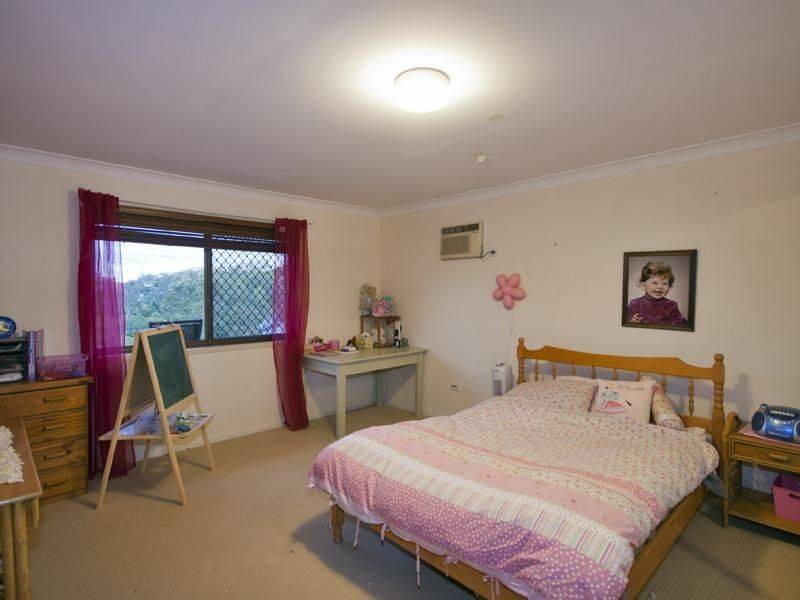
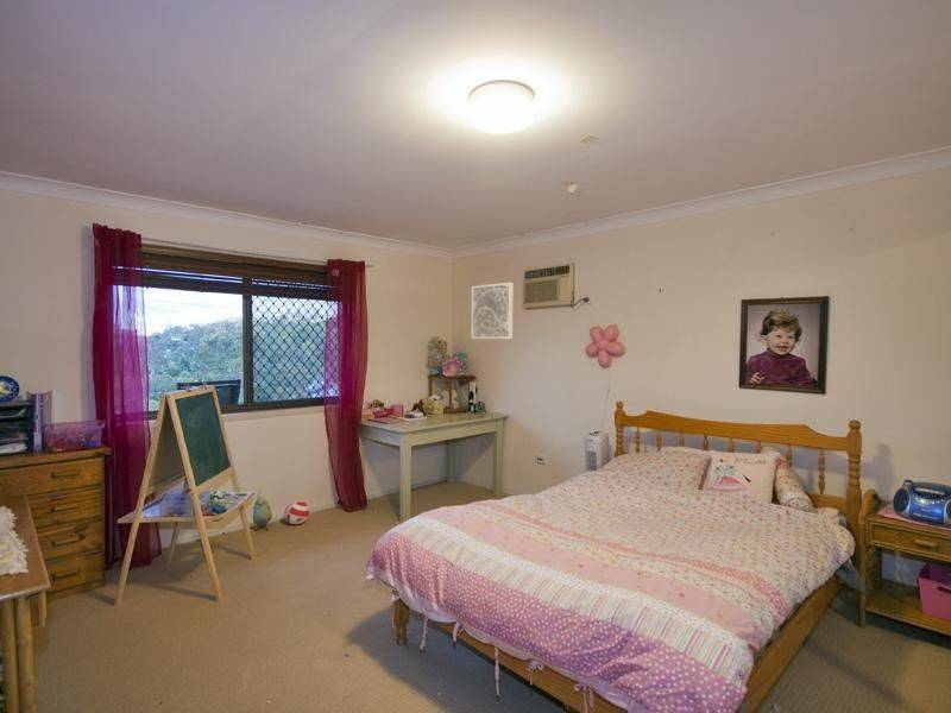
+ wall art [471,282,515,340]
+ ball [283,499,310,525]
+ plush toy [251,487,273,531]
